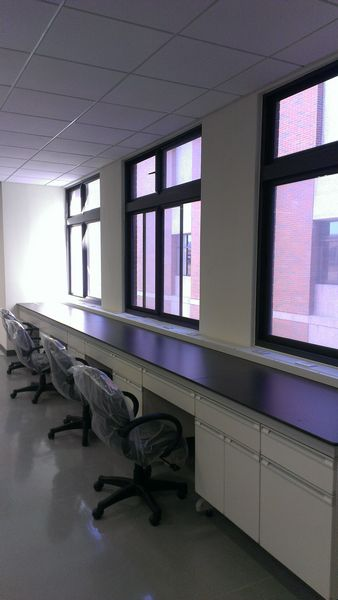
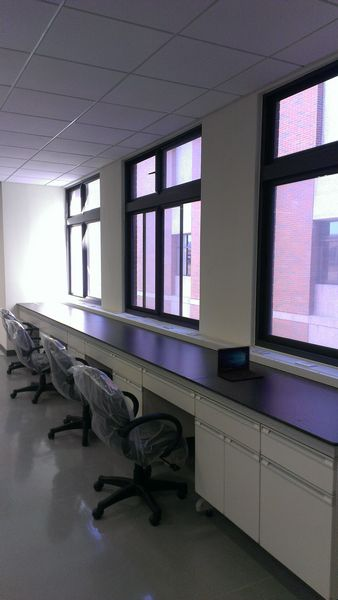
+ laptop [216,345,265,382]
